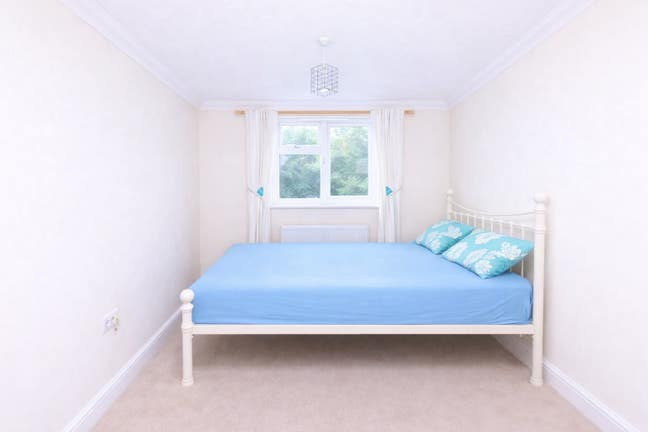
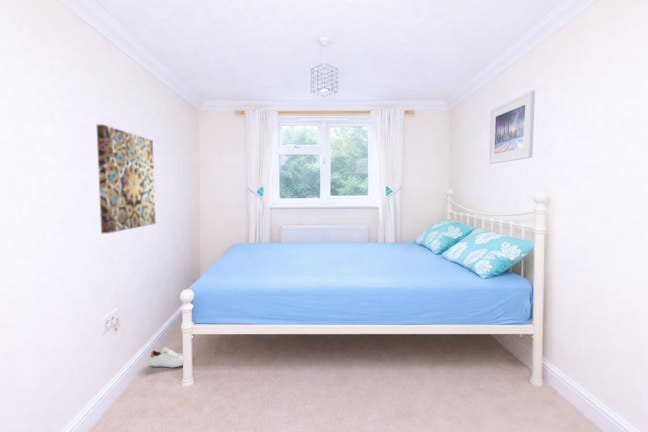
+ wall art [96,124,157,234]
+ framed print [488,90,536,165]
+ shoe [149,346,184,368]
